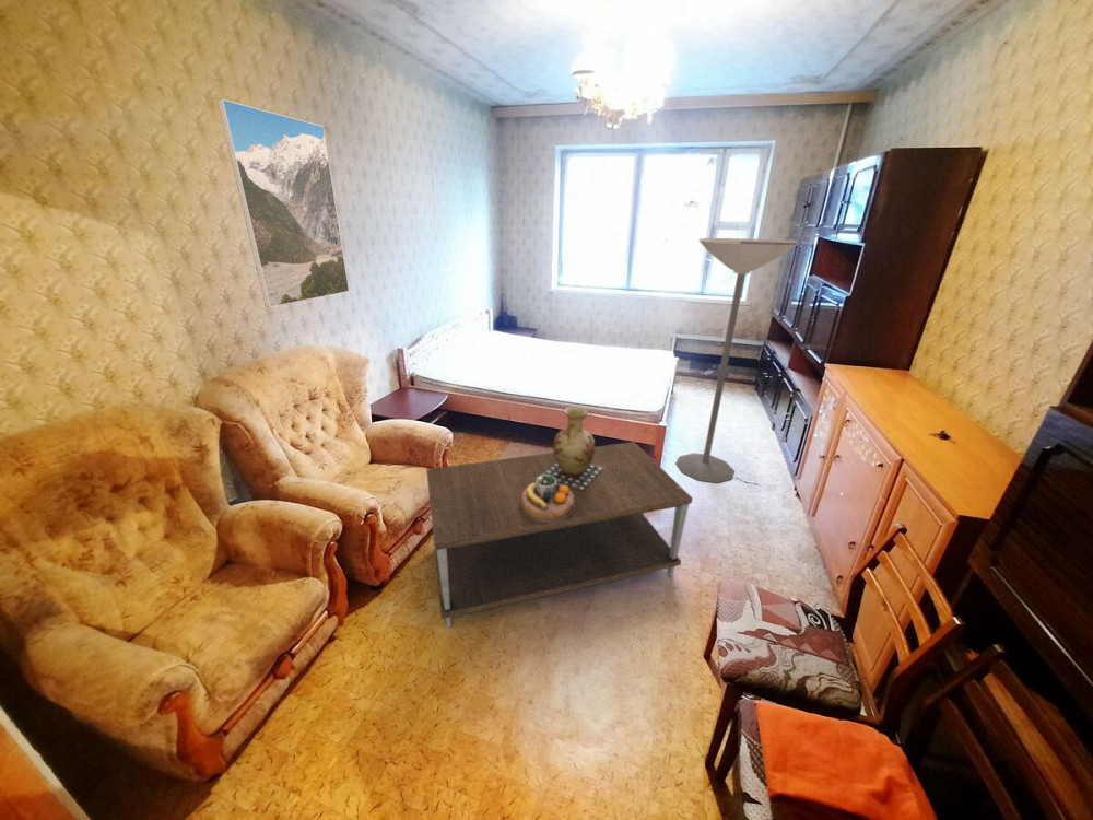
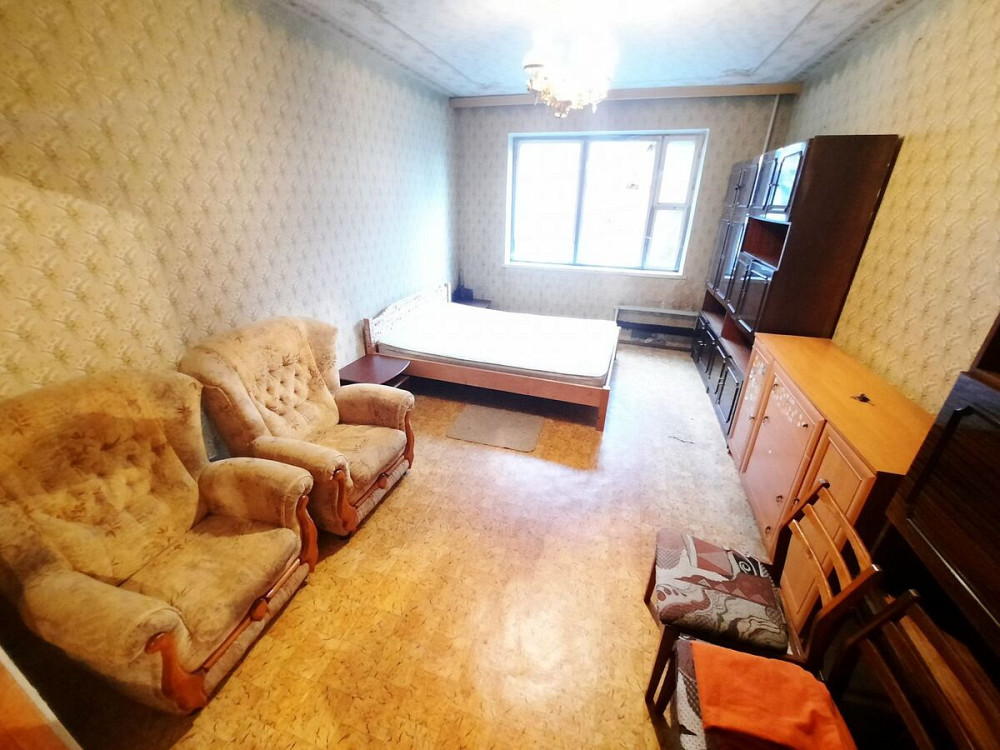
- floor lamp [674,237,799,484]
- decorative bowl [520,475,575,523]
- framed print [216,98,350,308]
- coffee table [425,441,694,629]
- vase [540,406,604,490]
